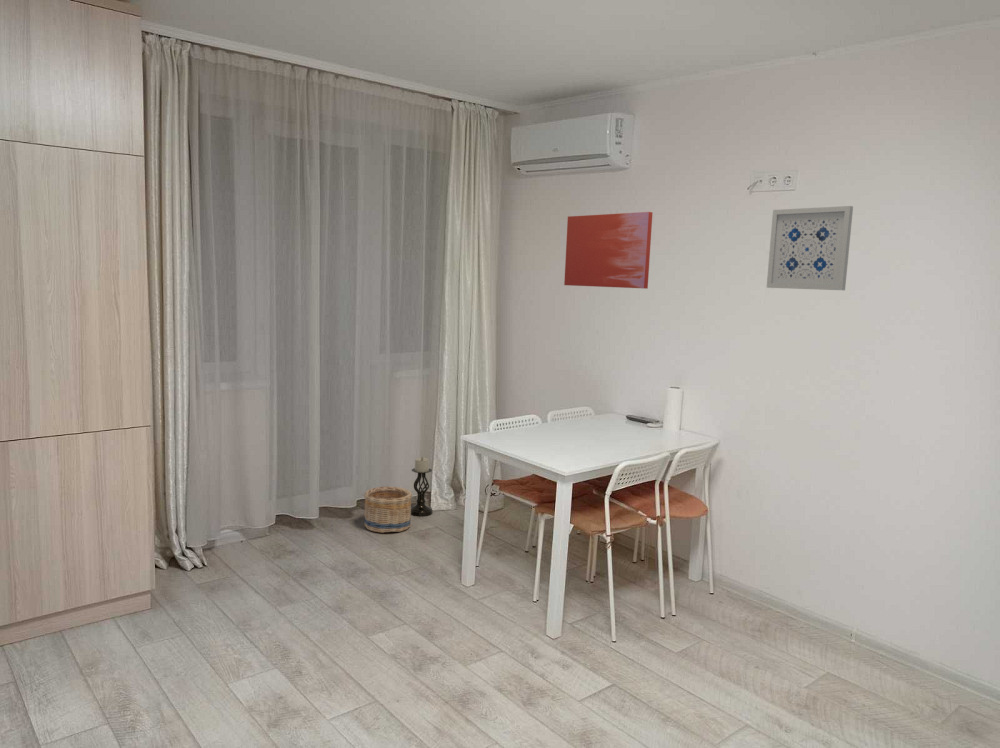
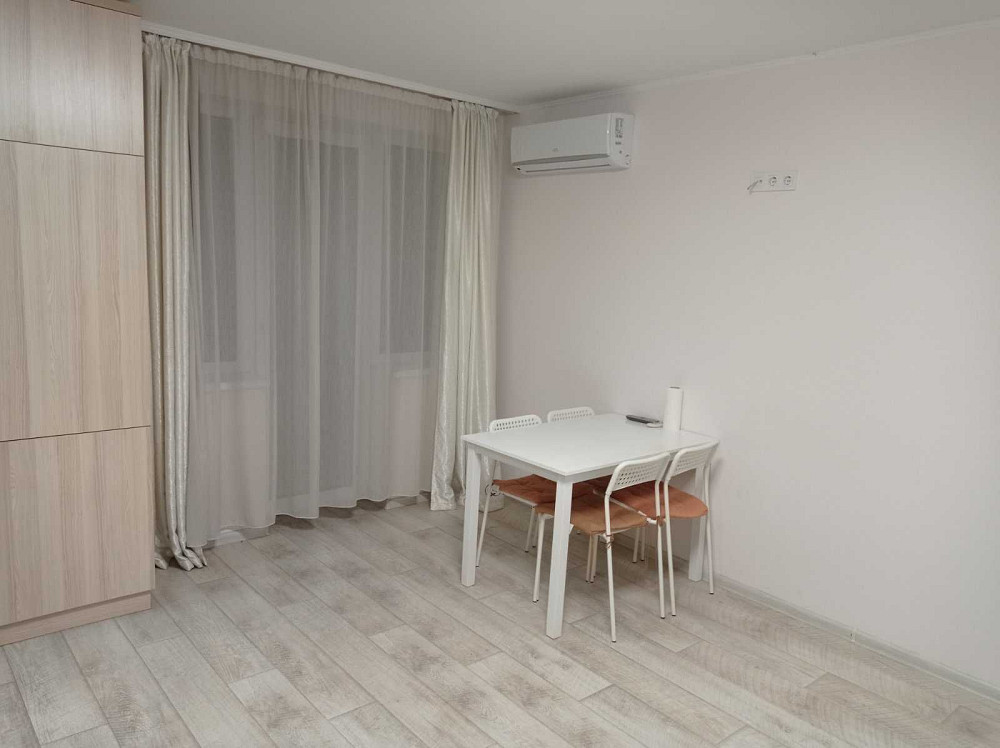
- basket [363,486,413,534]
- wall art [563,211,654,290]
- candle holder [411,456,434,517]
- wall art [766,205,854,291]
